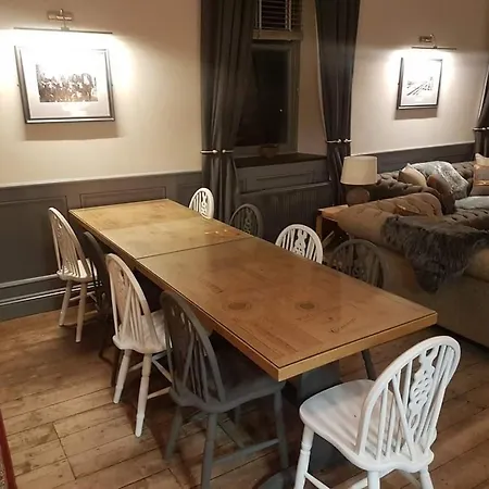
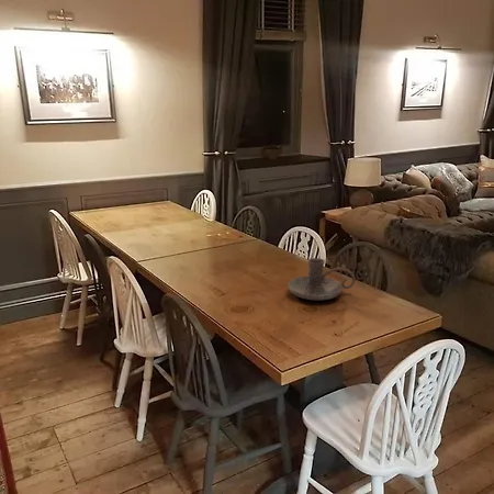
+ candle holder [287,257,356,301]
